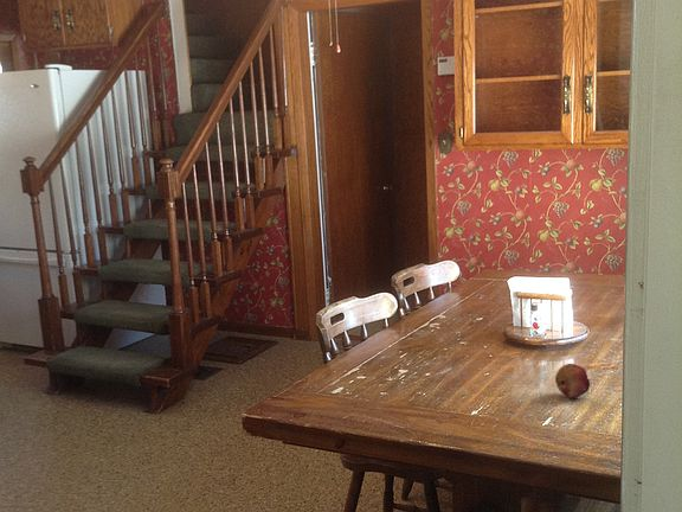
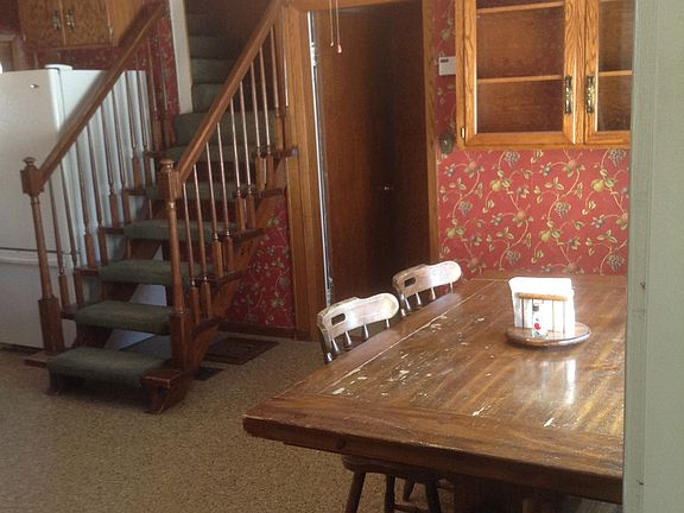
- fruit [554,363,591,399]
